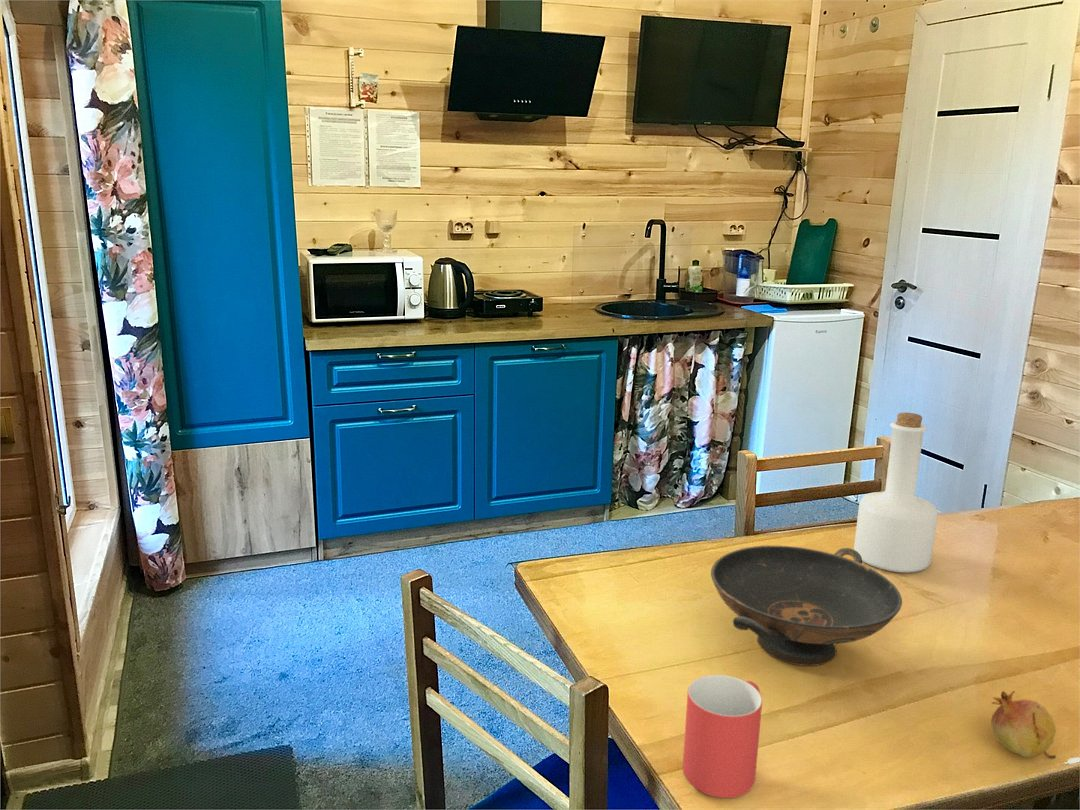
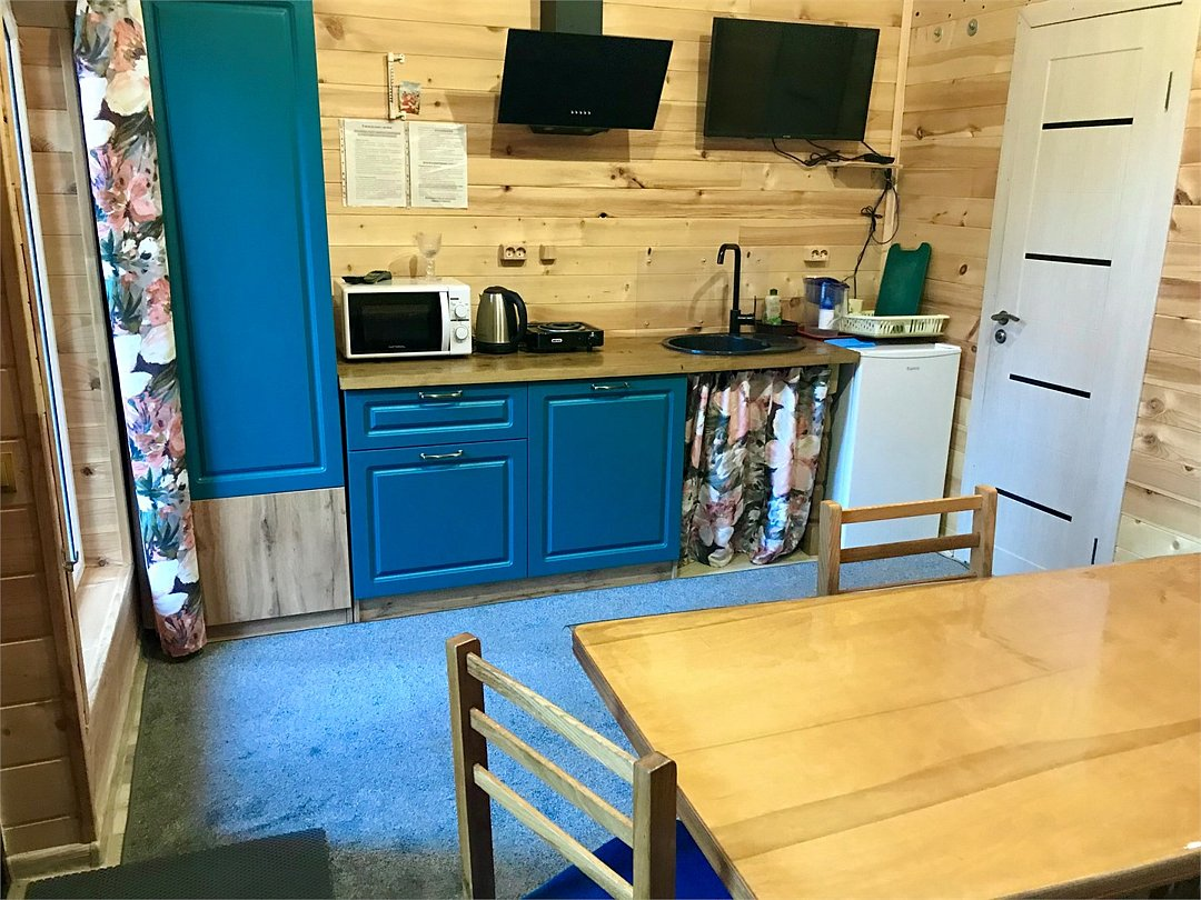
- mug [682,674,763,799]
- fruit [990,690,1057,760]
- bottle [853,412,939,574]
- decorative bowl [710,544,903,667]
